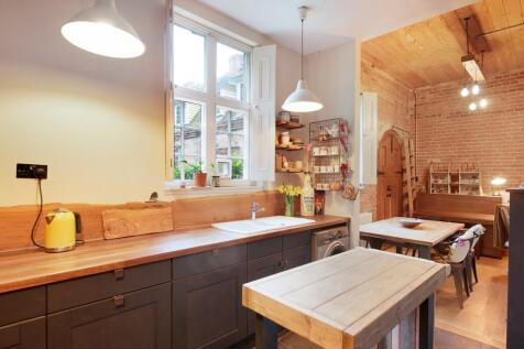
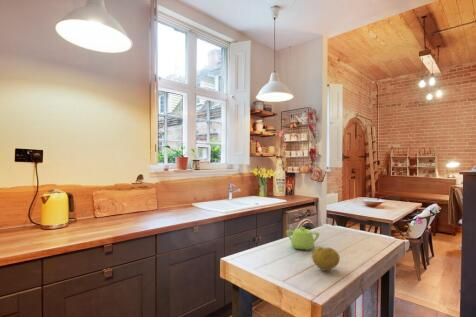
+ fruit [311,246,341,272]
+ teapot [285,226,320,251]
